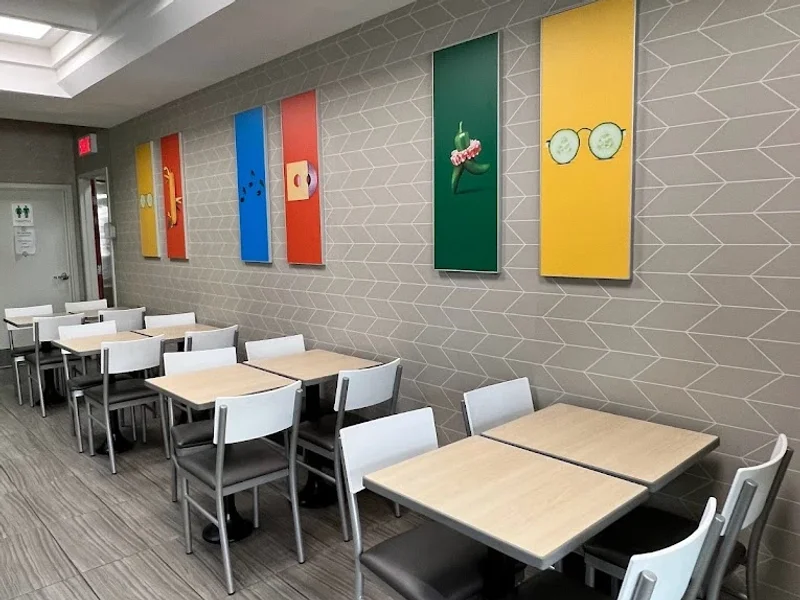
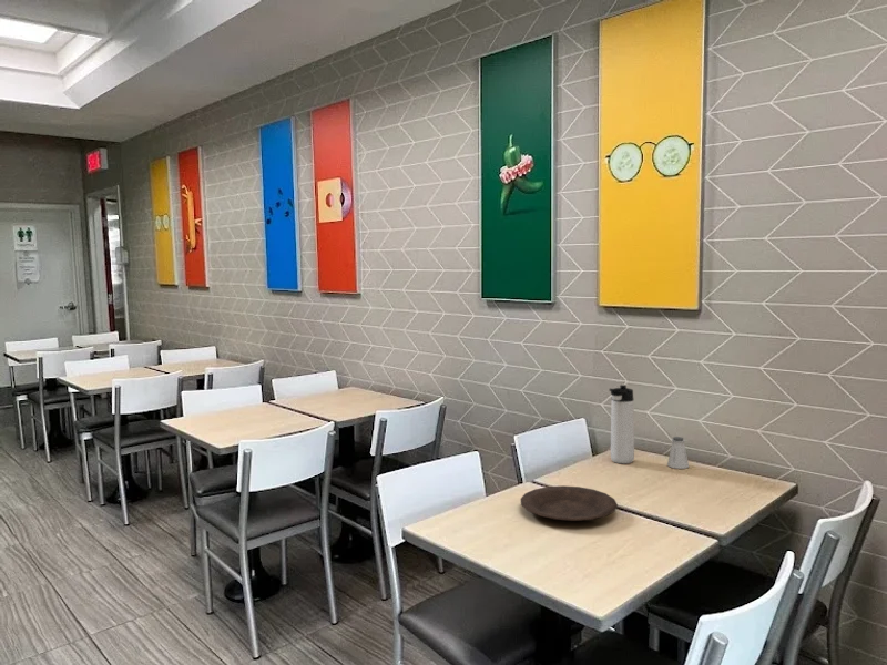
+ plate [520,484,619,522]
+ saltshaker [666,436,690,470]
+ thermos bottle [608,383,635,464]
